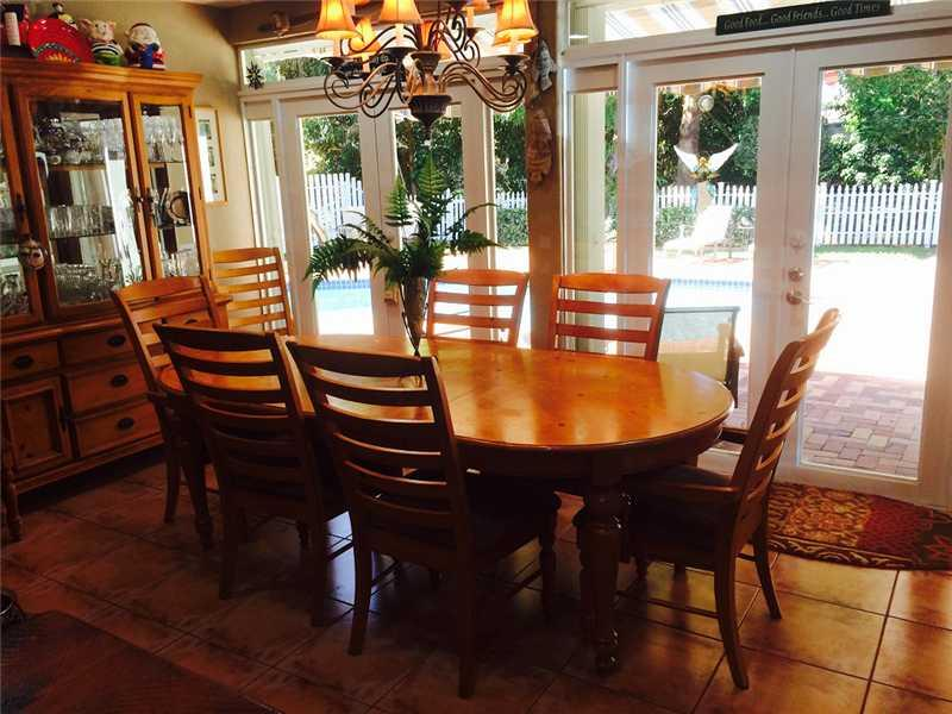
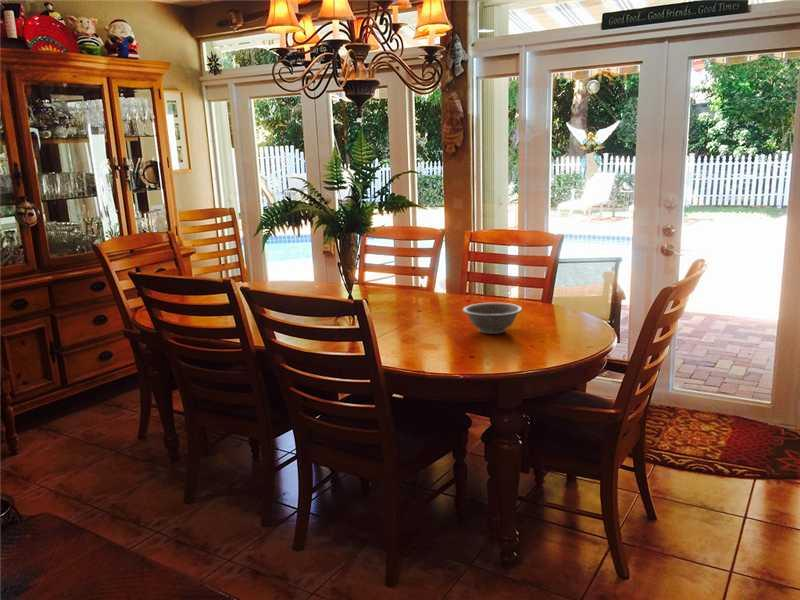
+ decorative bowl [461,302,524,335]
